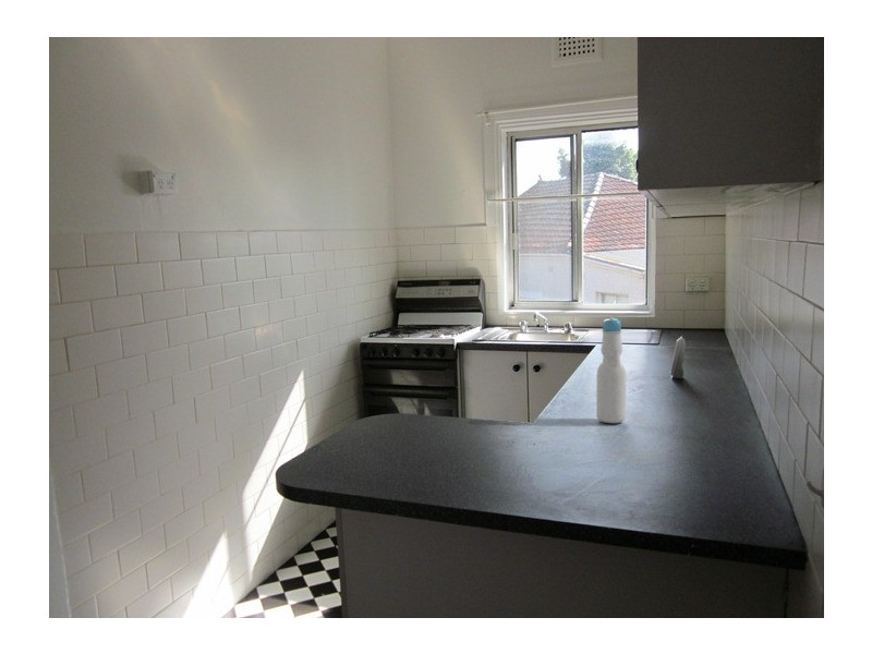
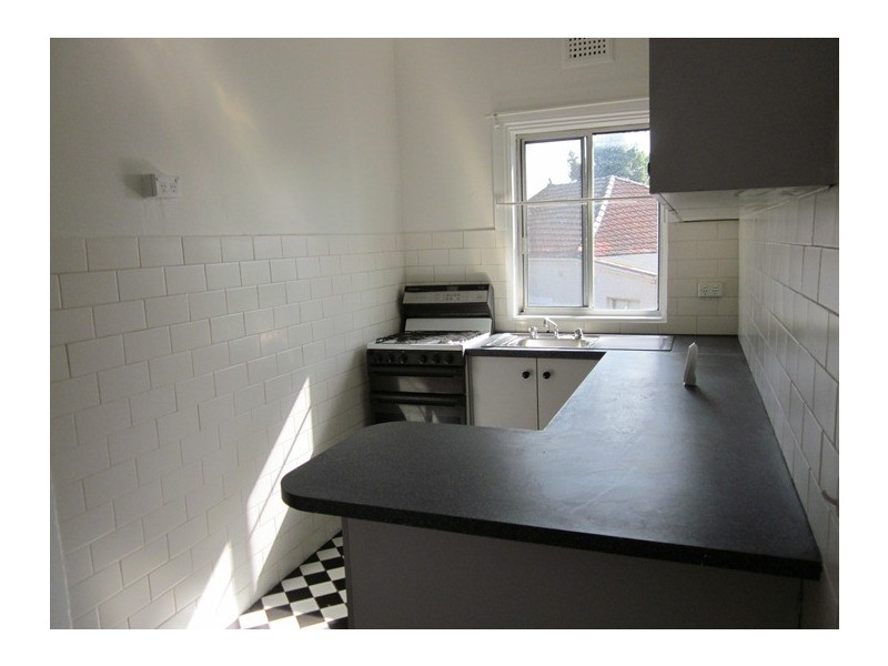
- bottle [595,316,627,424]
